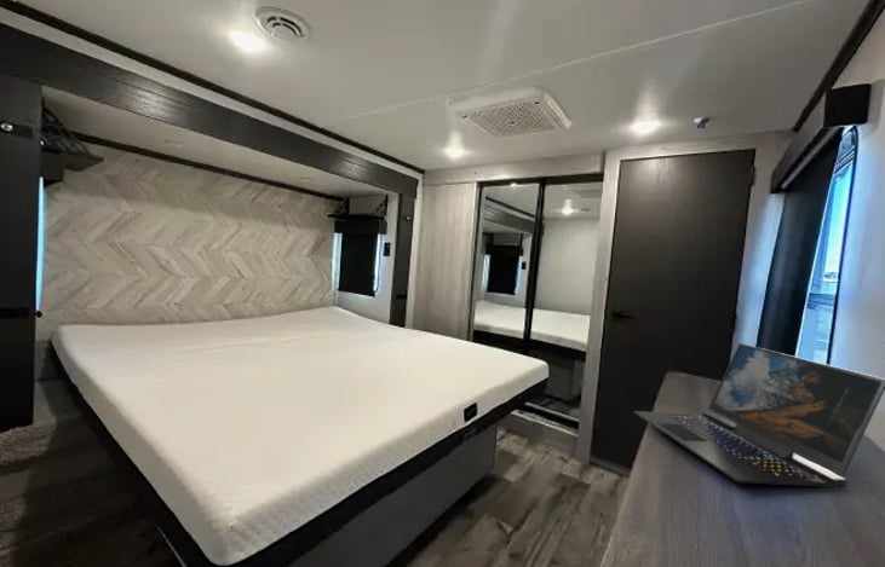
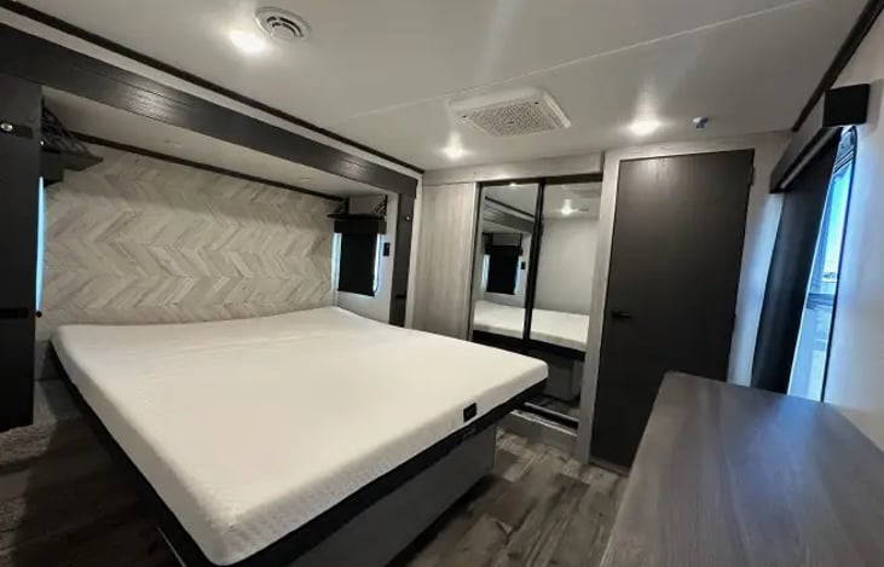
- laptop [633,342,885,488]
